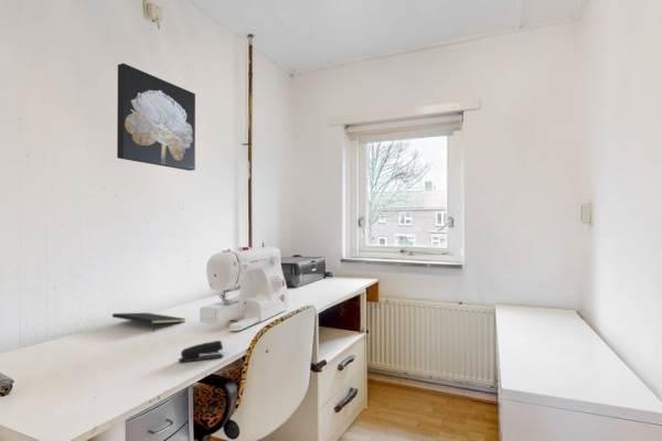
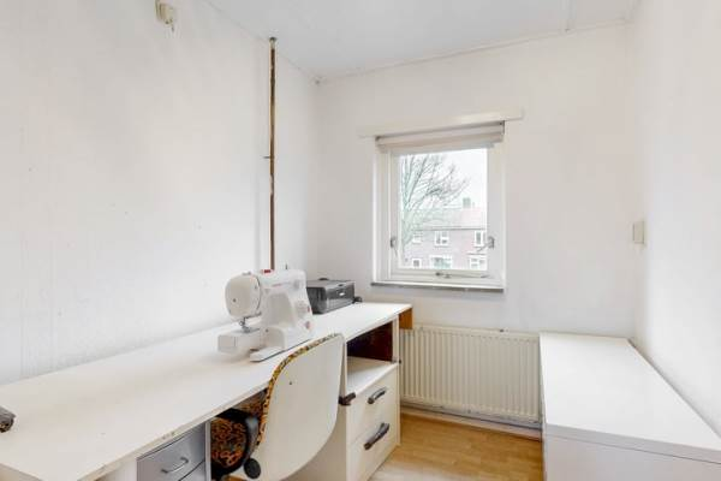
- notepad [111,312,186,333]
- wall art [116,63,196,172]
- stapler [178,340,224,363]
